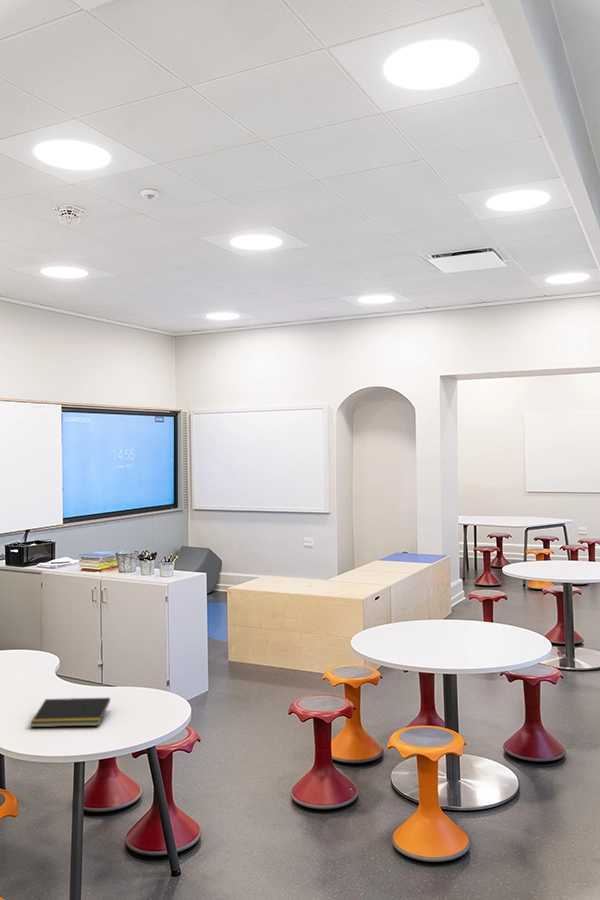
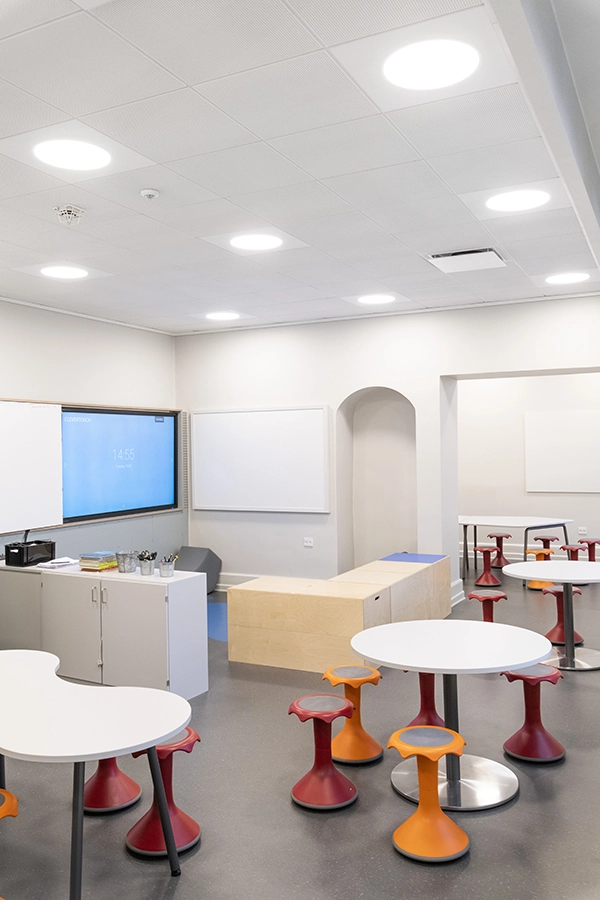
- notepad [29,697,111,728]
